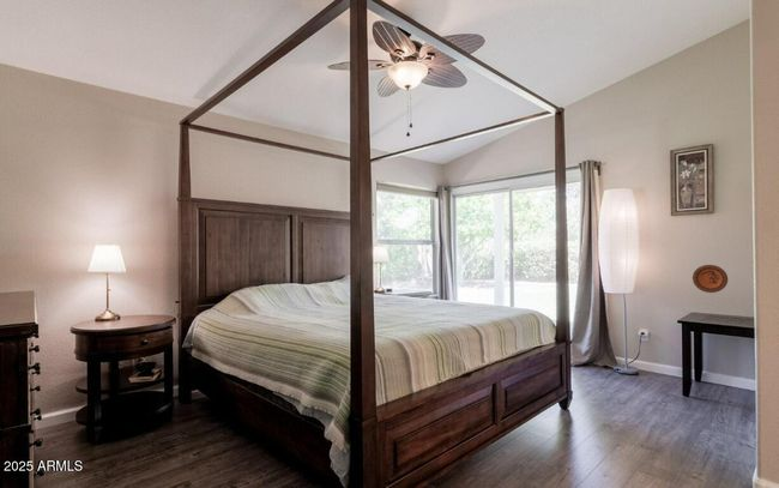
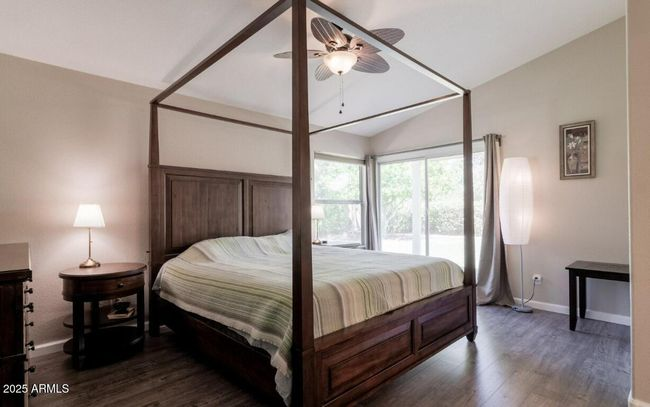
- decorative plate [692,264,729,294]
